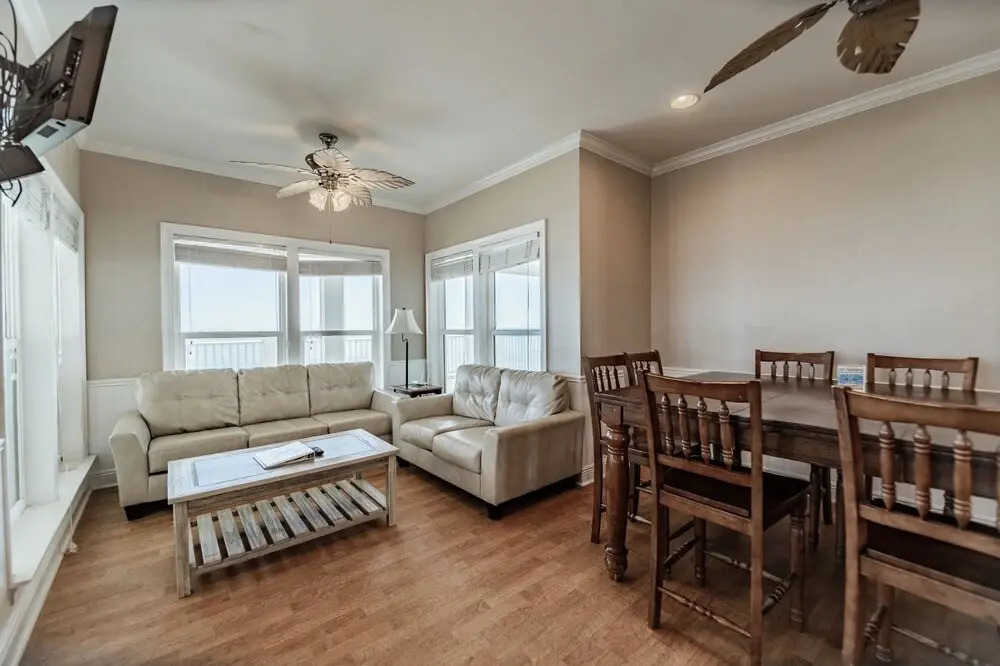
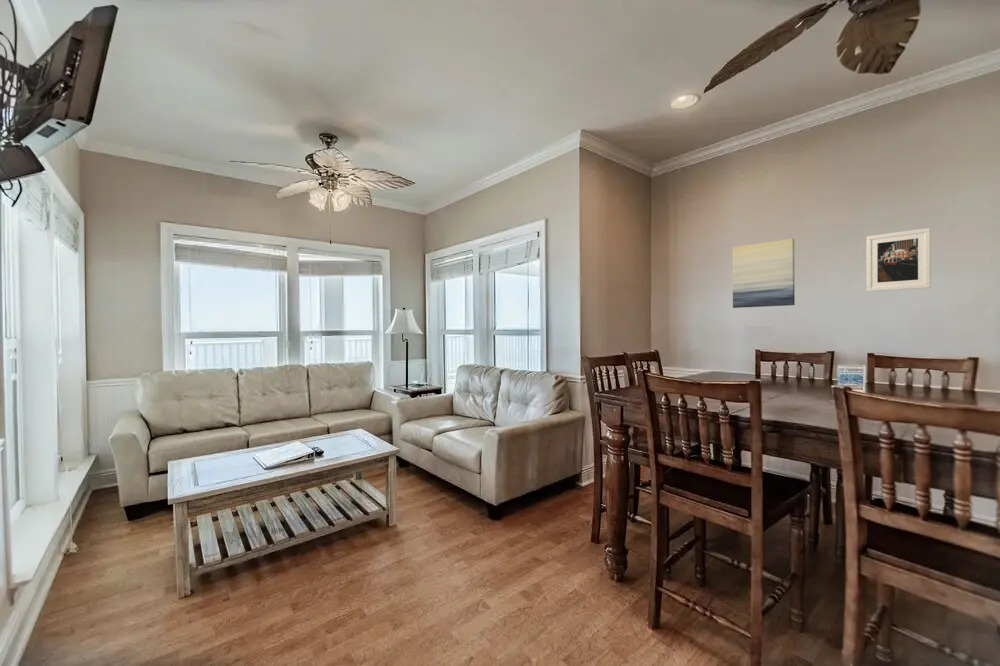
+ wall art [732,237,796,309]
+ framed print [865,227,932,292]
